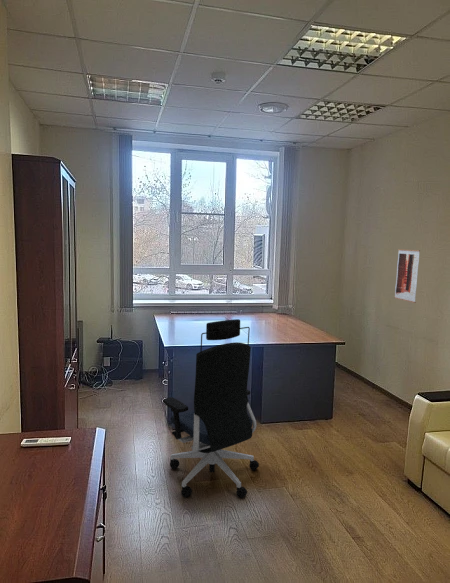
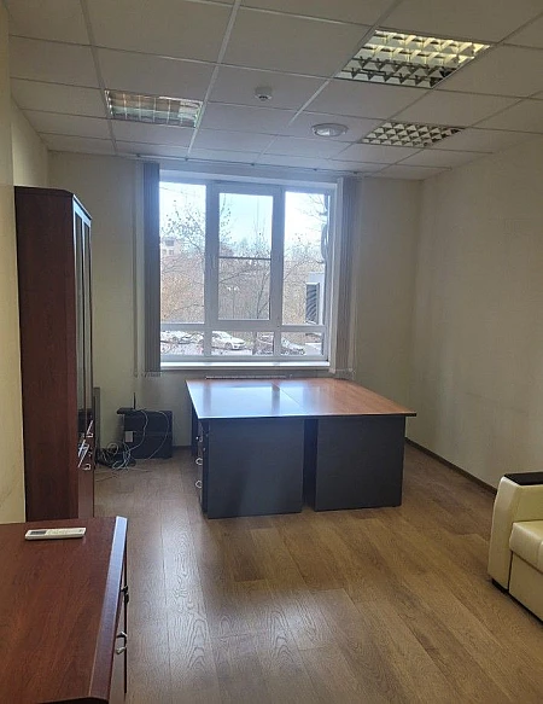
- wall art [394,248,421,304]
- office chair [162,318,260,499]
